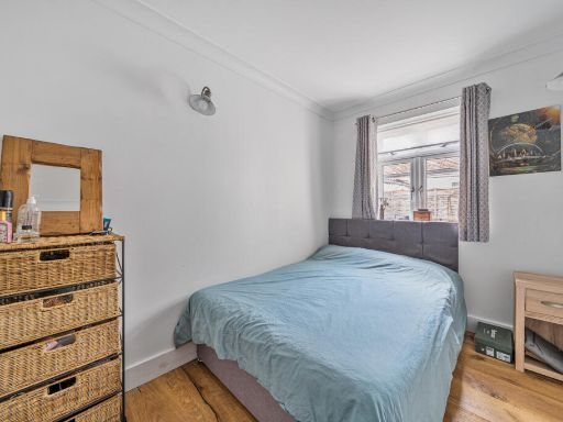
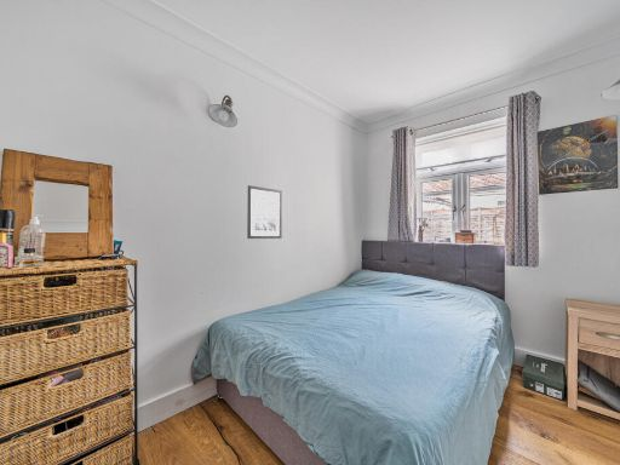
+ wall art [246,184,283,240]
